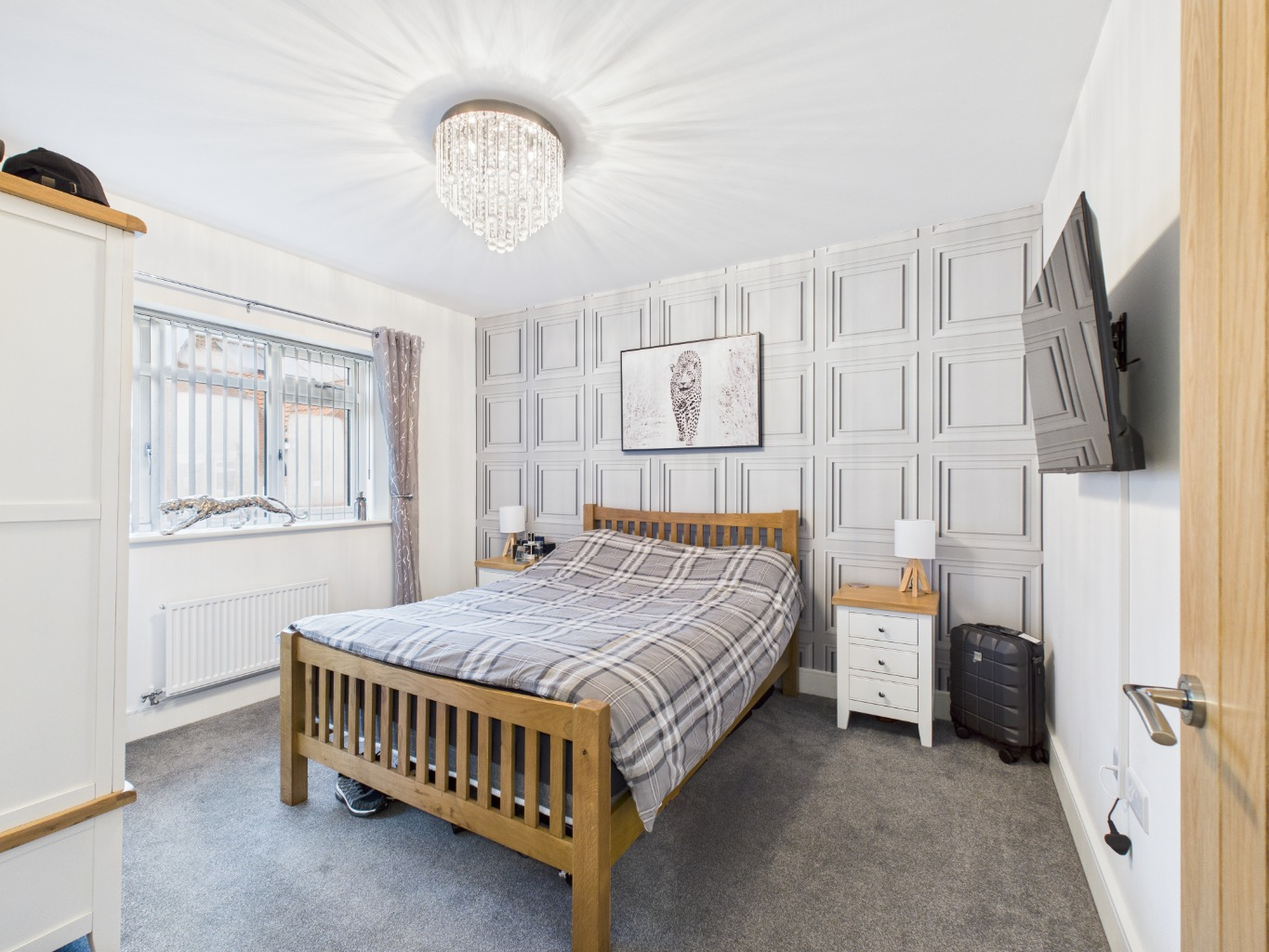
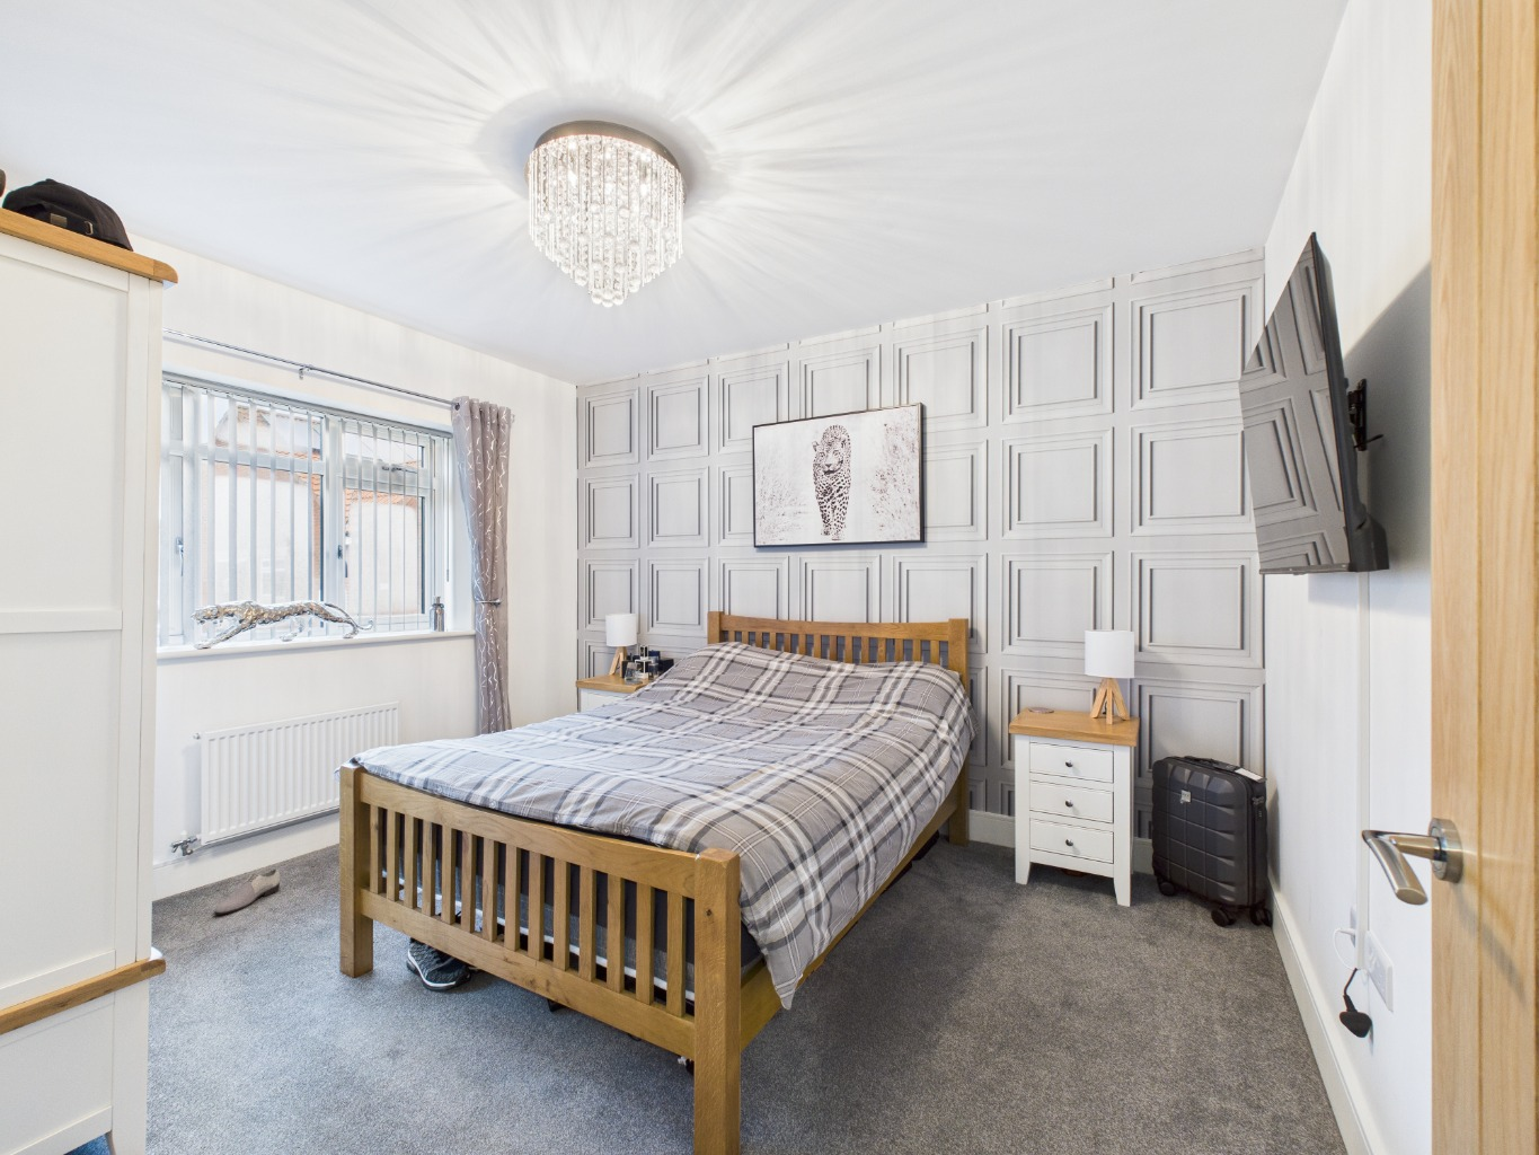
+ shoe [213,869,280,916]
